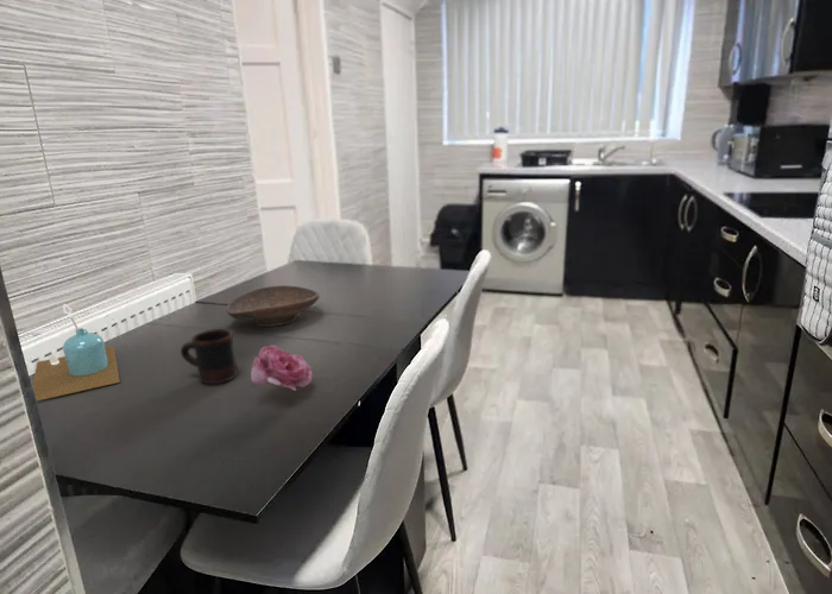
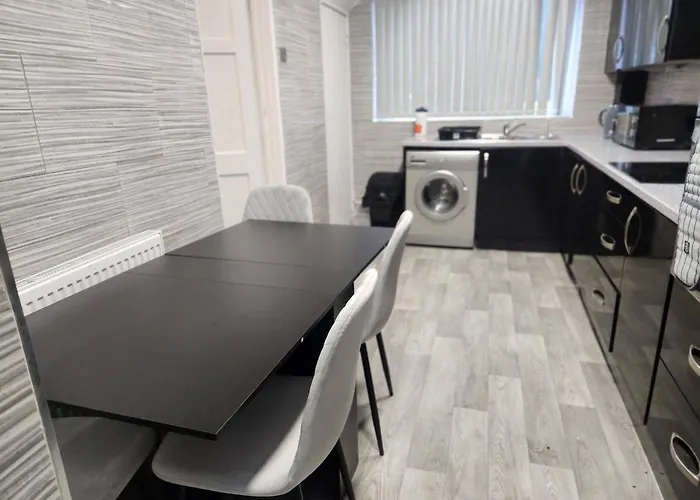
- candle [31,303,121,402]
- flower [250,345,313,392]
- decorative bowl [225,284,321,328]
- mug [179,328,239,385]
